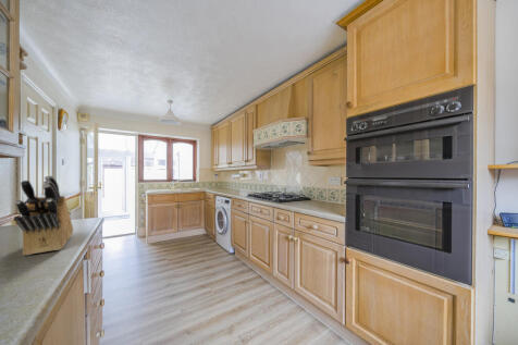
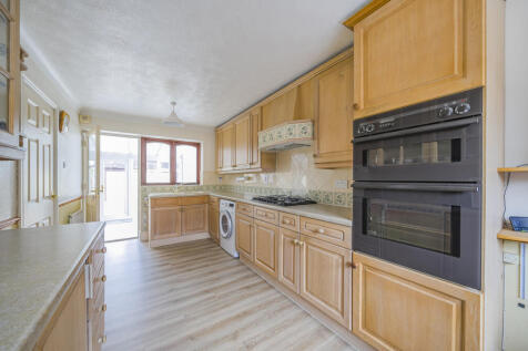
- knife block [13,174,74,256]
